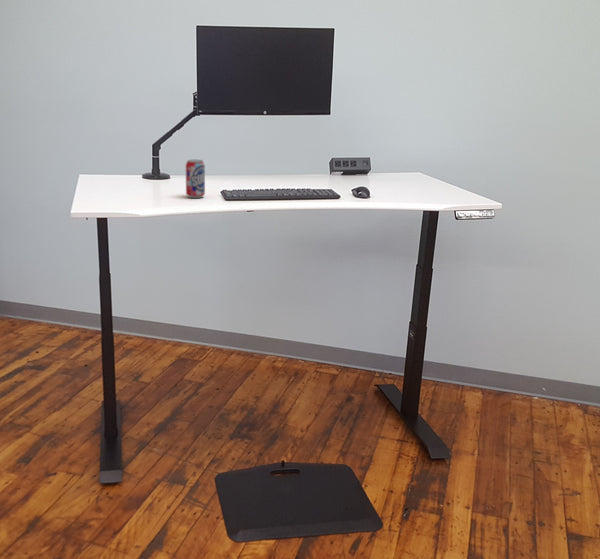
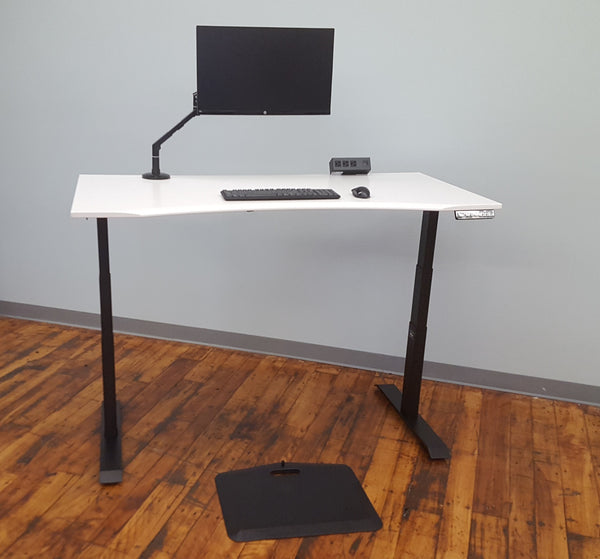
- beverage can [185,159,206,199]
